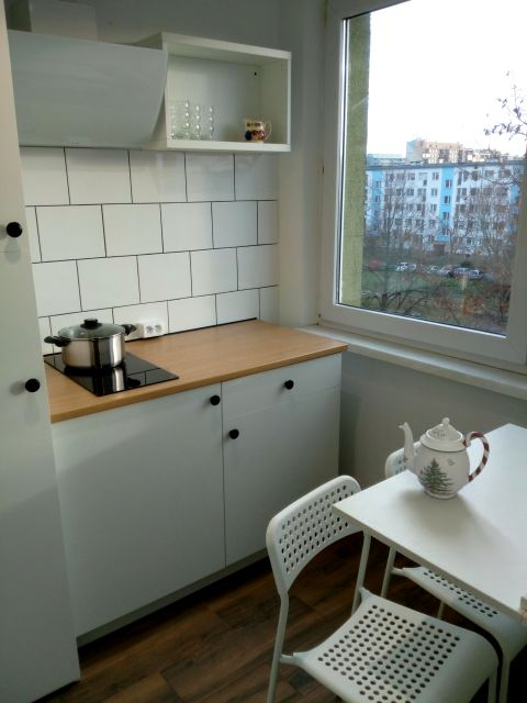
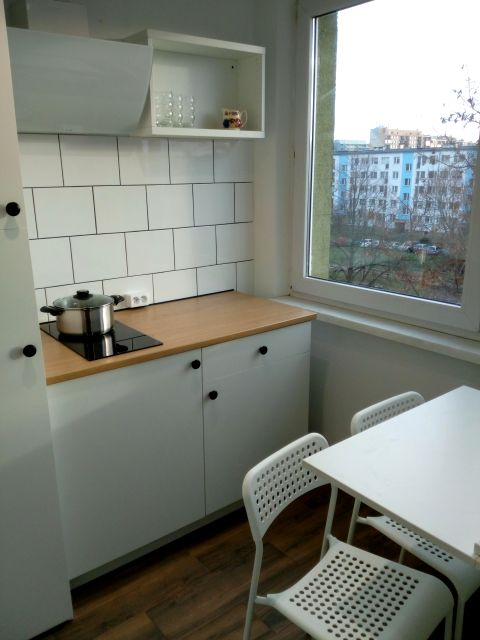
- teapot [399,417,491,500]
